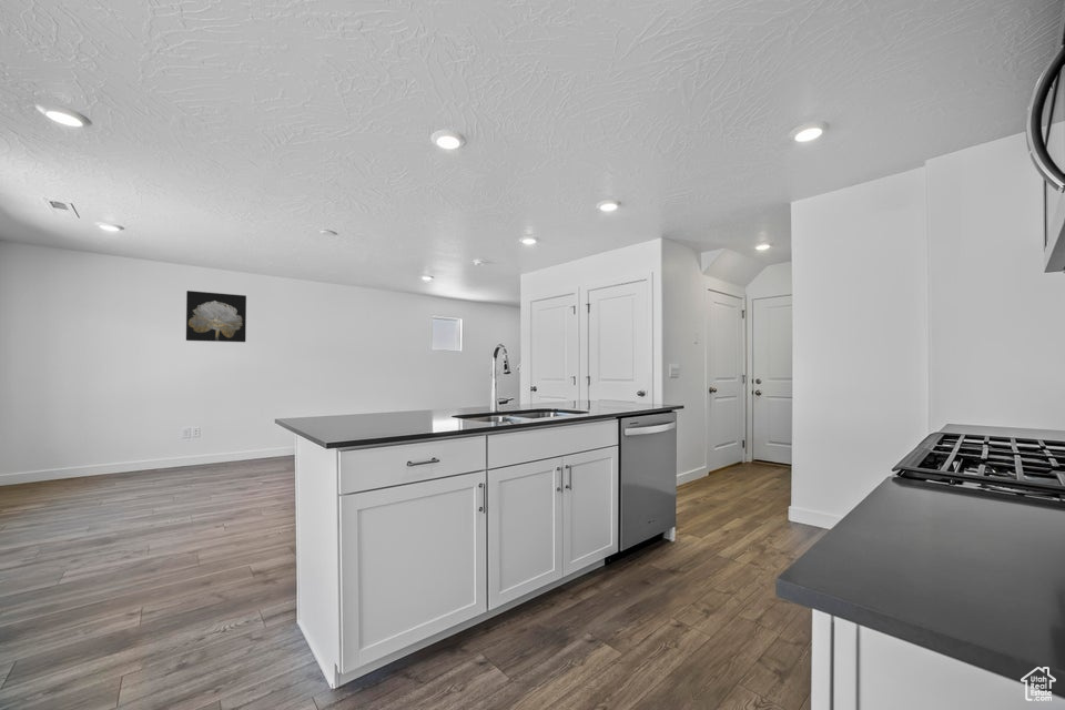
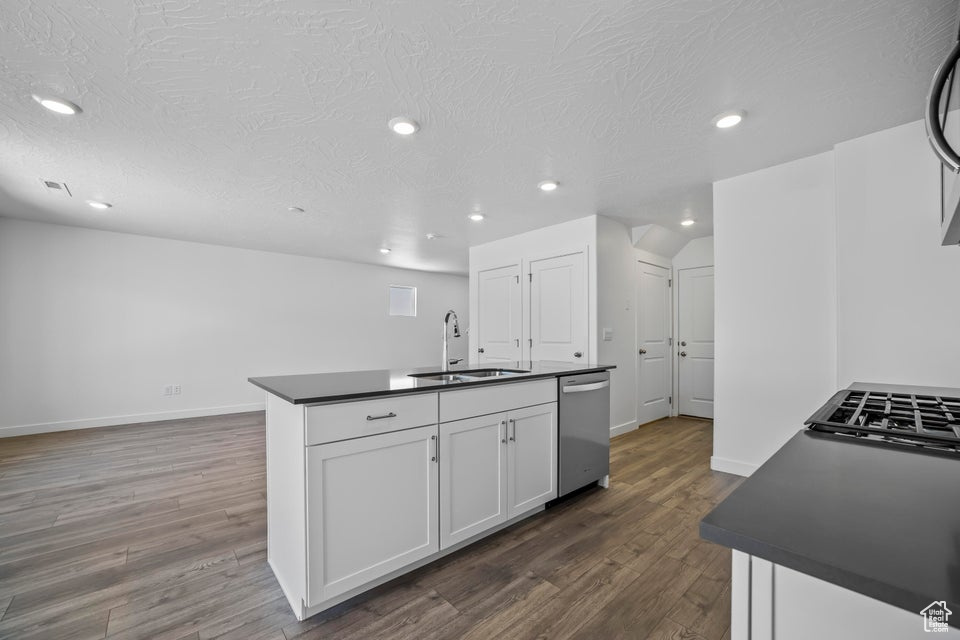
- wall art [185,290,247,343]
